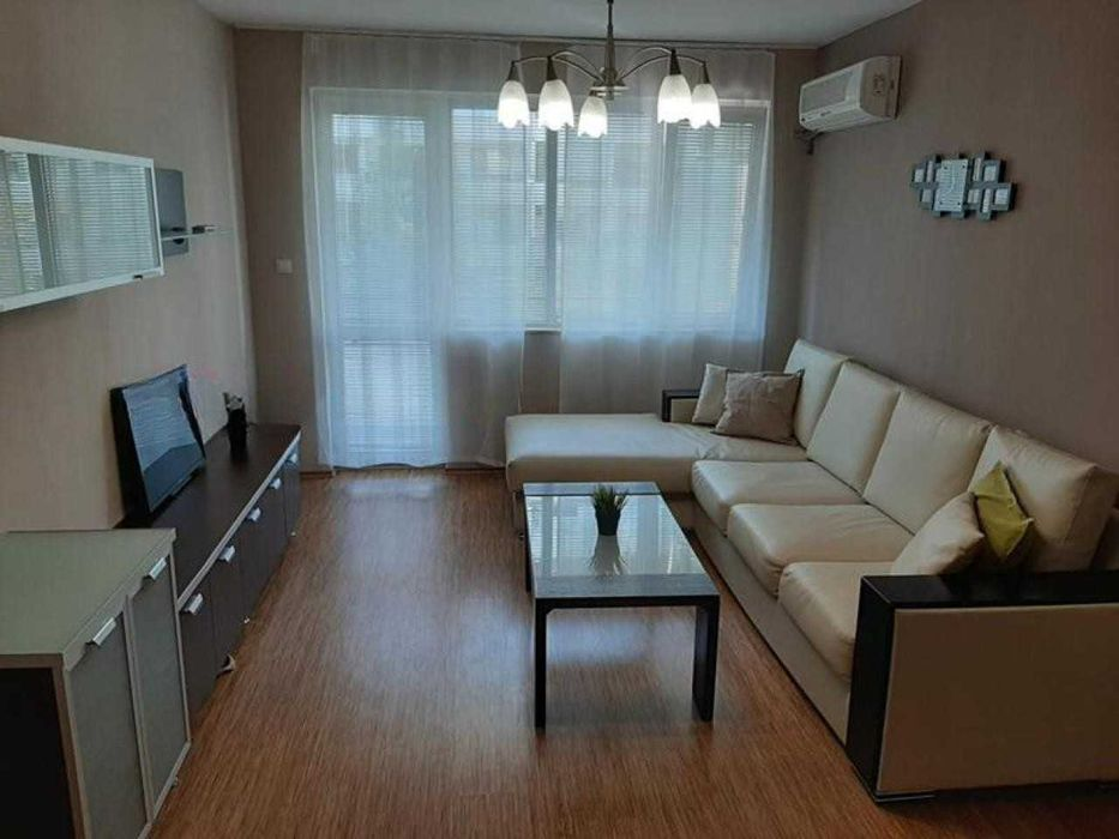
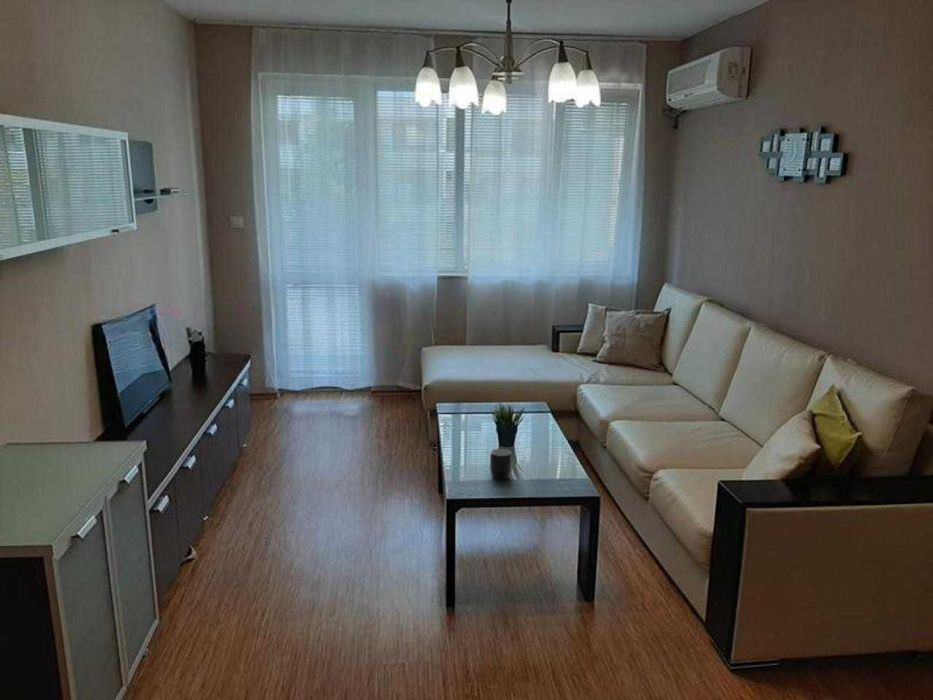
+ mug [489,448,513,481]
